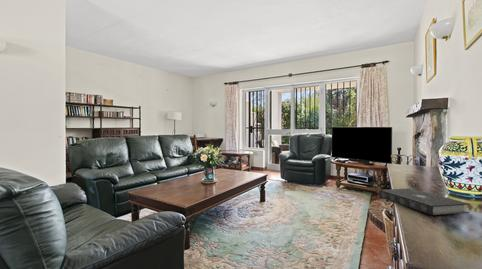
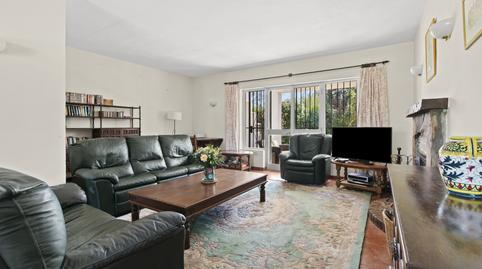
- book [378,187,471,216]
